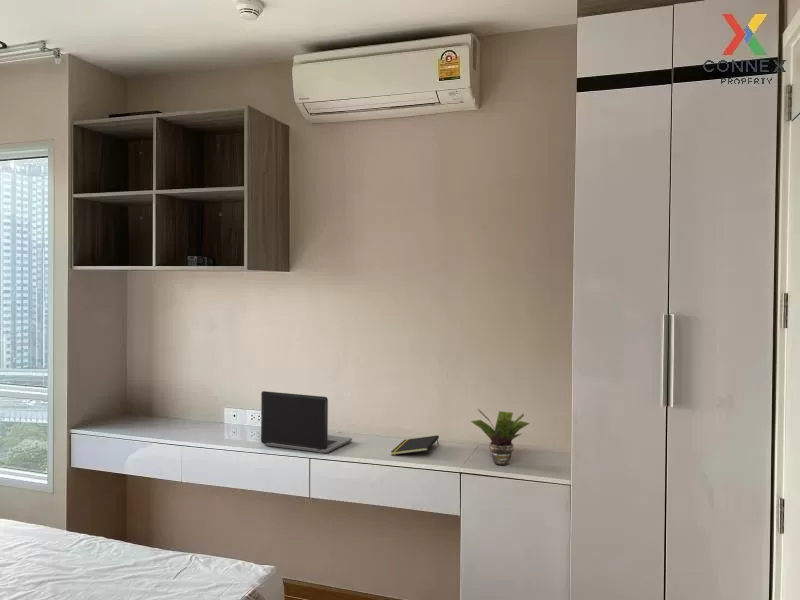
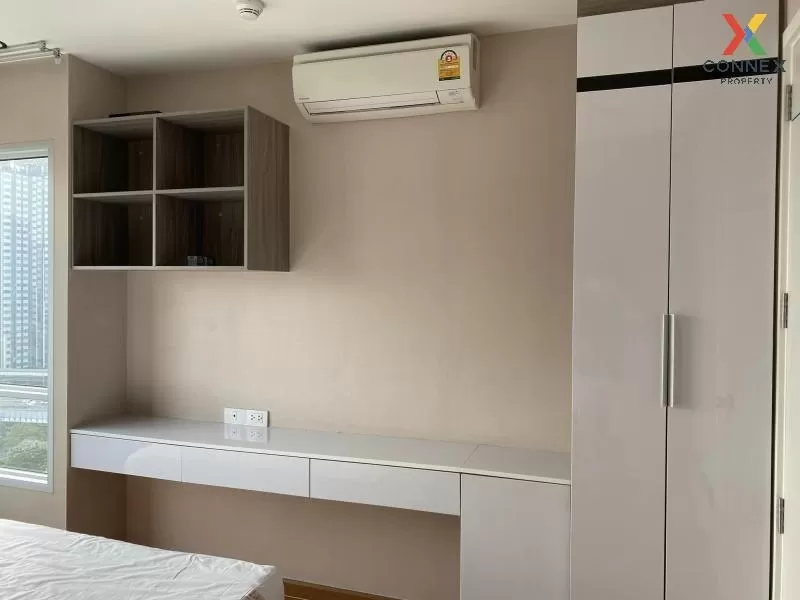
- notepad [390,434,440,456]
- potted plant [470,408,531,466]
- laptop computer [260,390,353,454]
